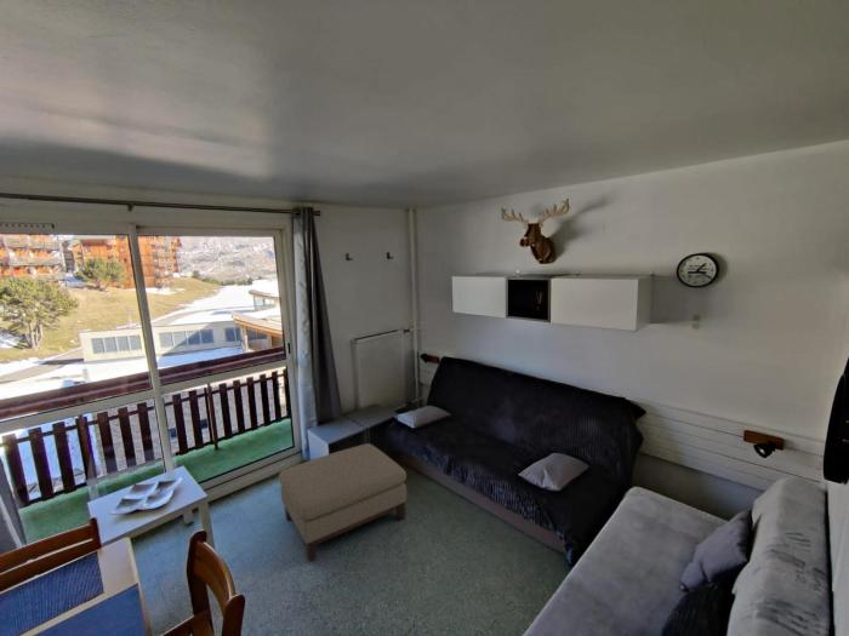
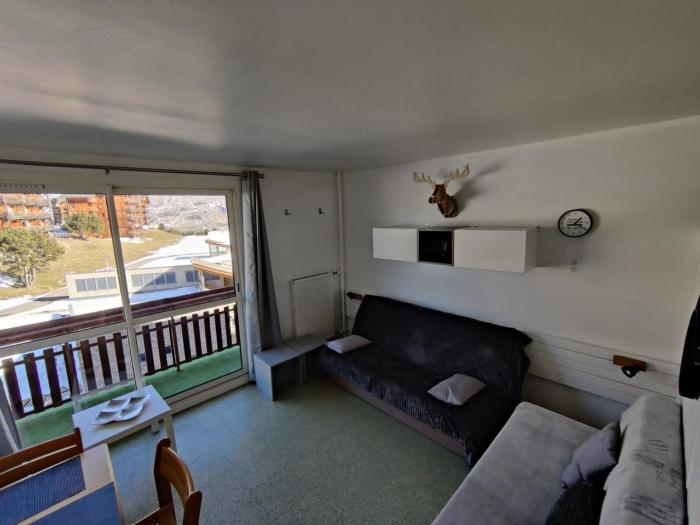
- ottoman [278,442,408,562]
